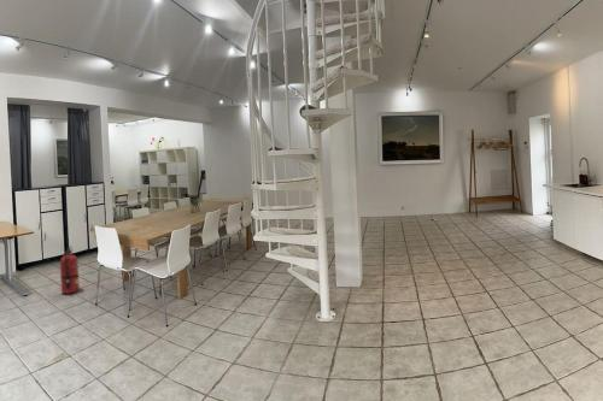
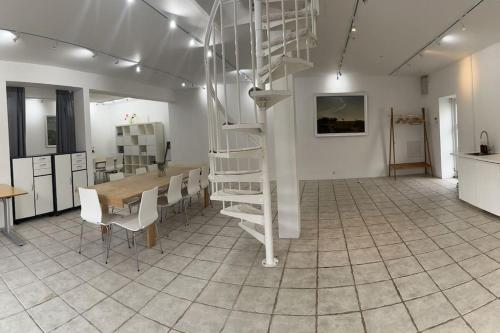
- fire extinguisher [59,246,81,295]
